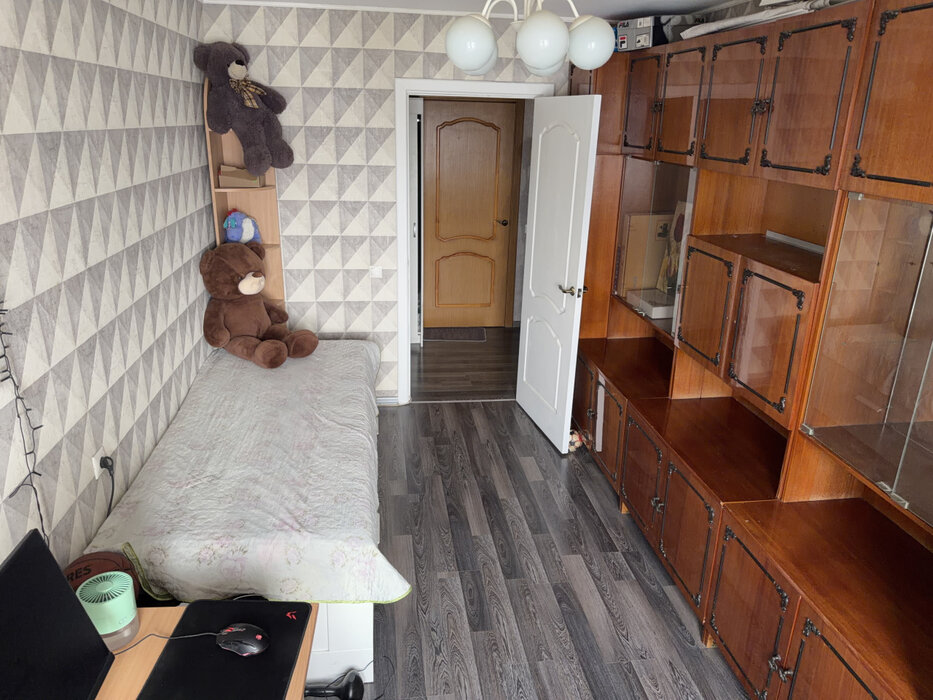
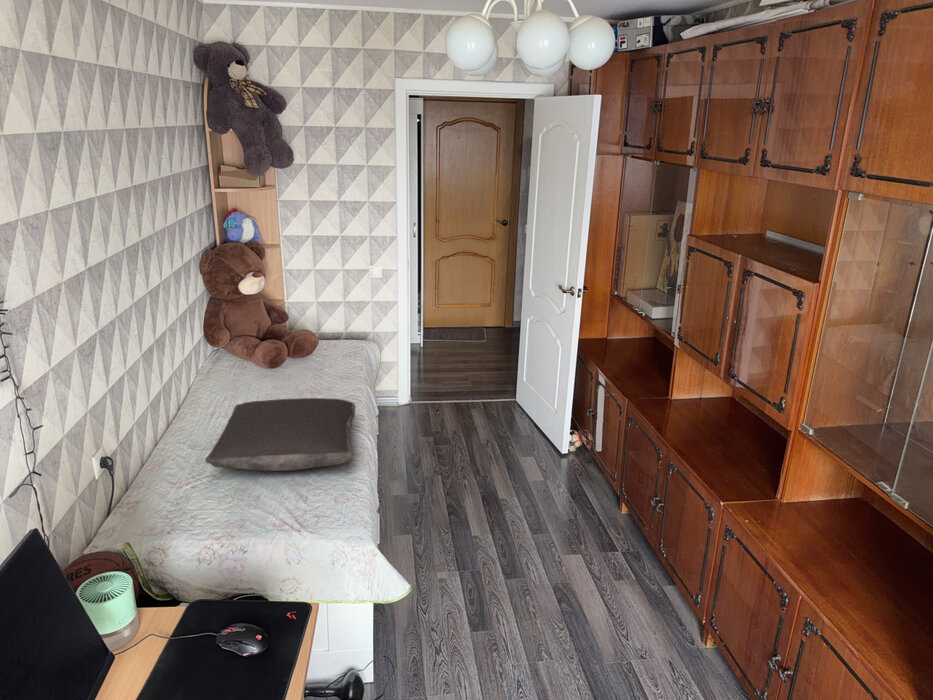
+ pillow [204,397,356,472]
